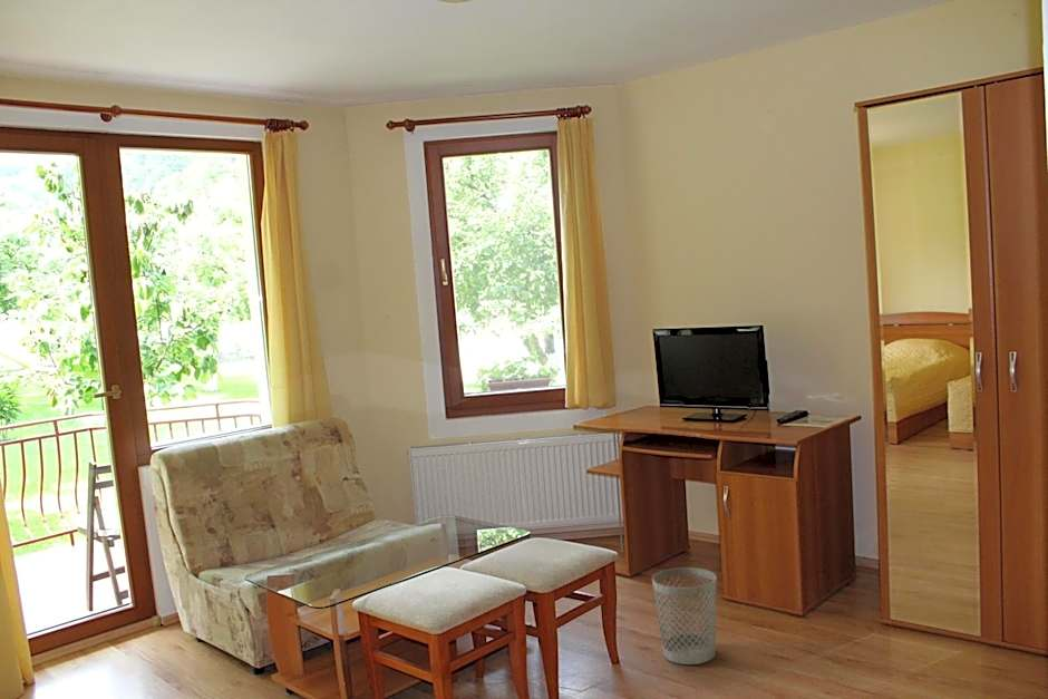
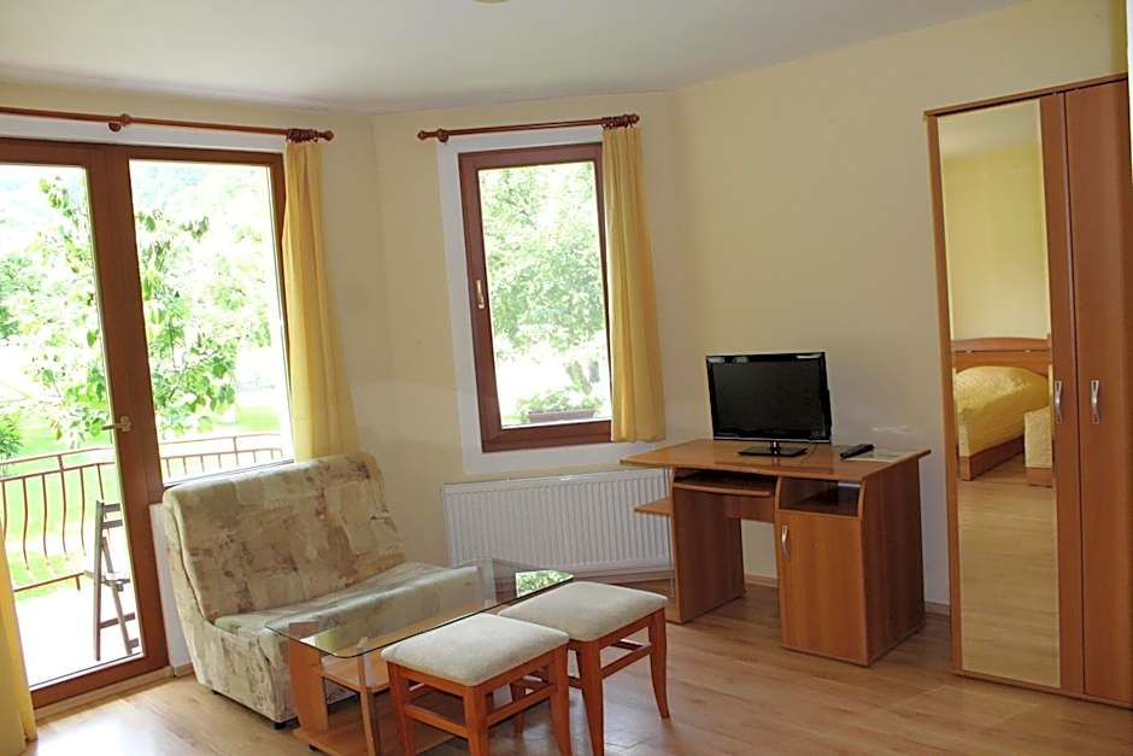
- wastebasket [651,566,718,666]
